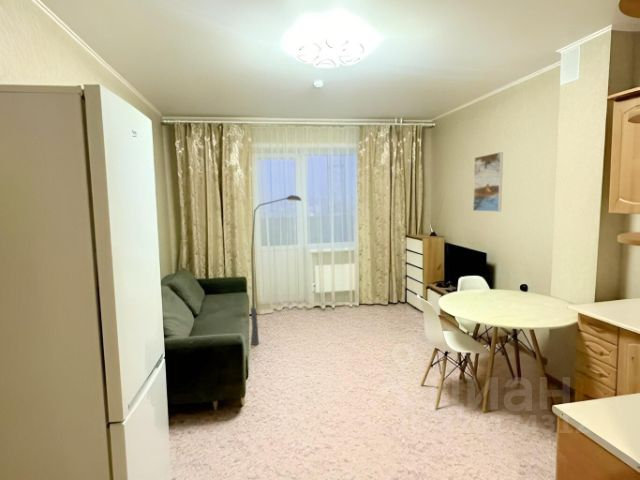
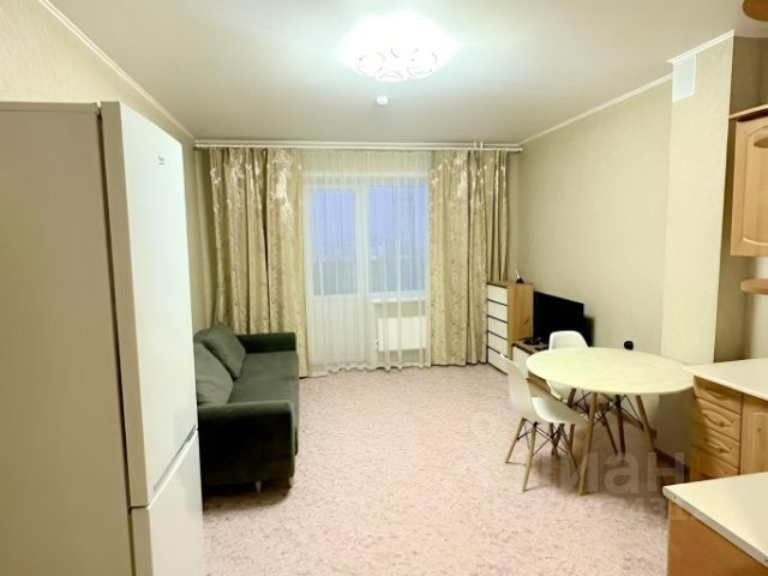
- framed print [472,151,504,213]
- floor lamp [250,194,302,346]
